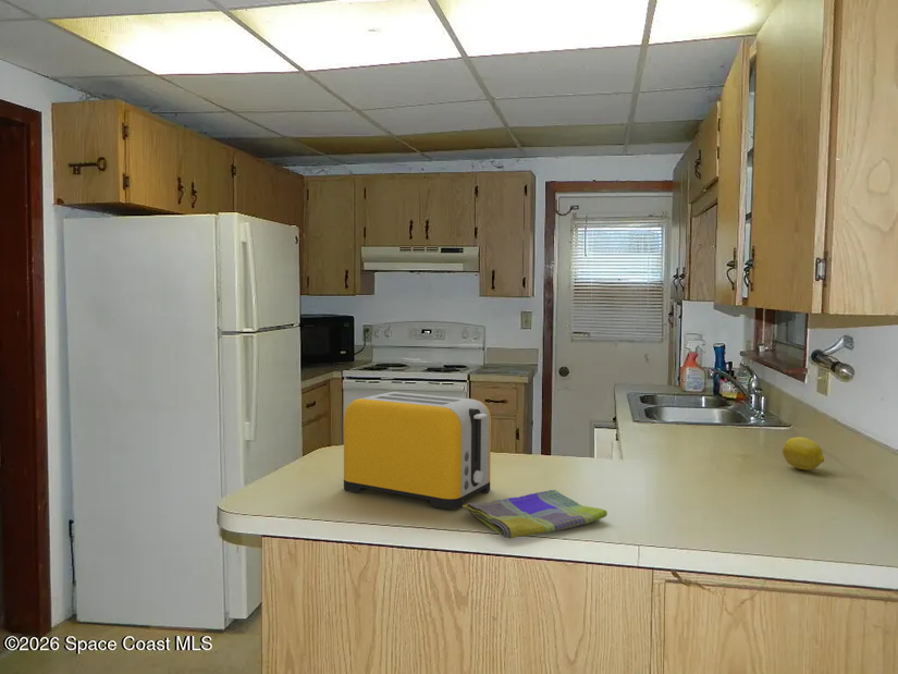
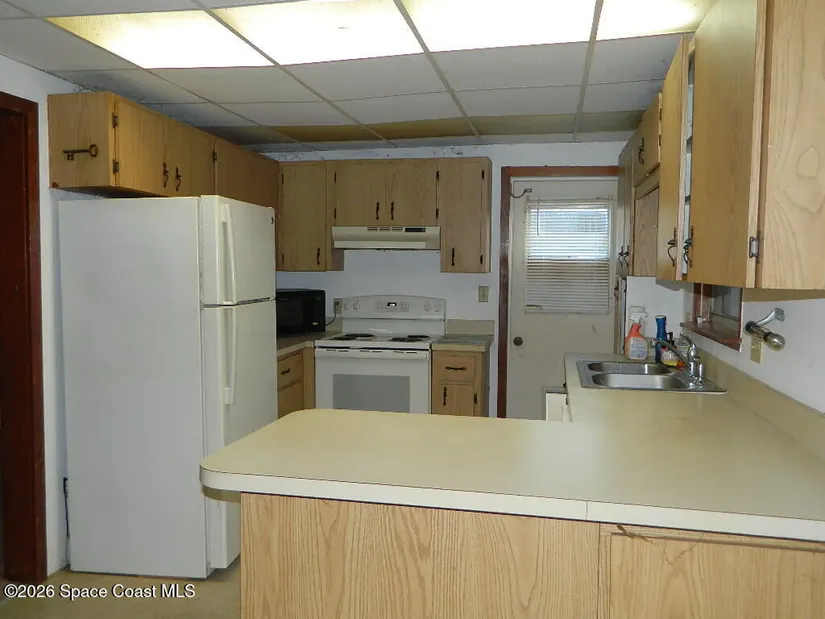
- toaster [343,391,492,511]
- dish towel [462,489,608,540]
- lemon [782,436,825,470]
